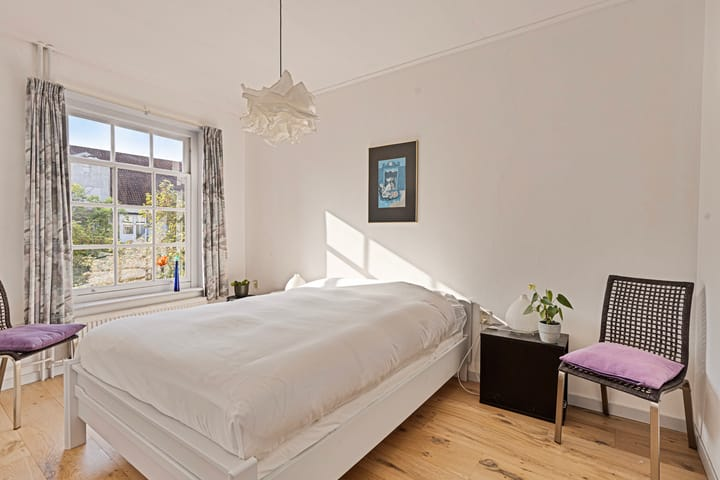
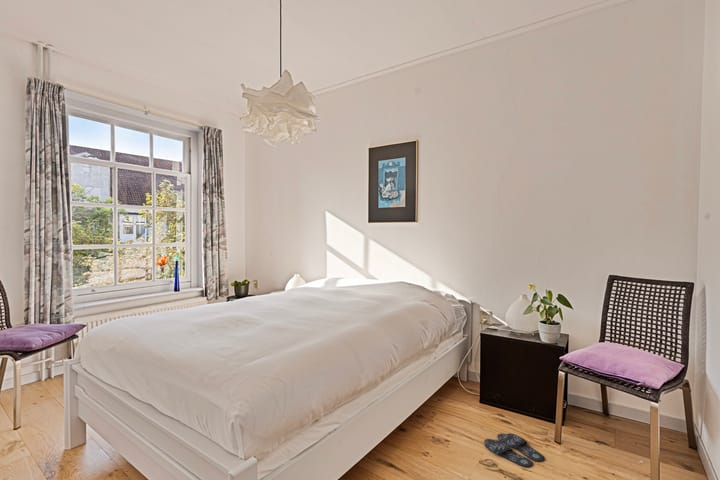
+ slippers [483,432,546,469]
